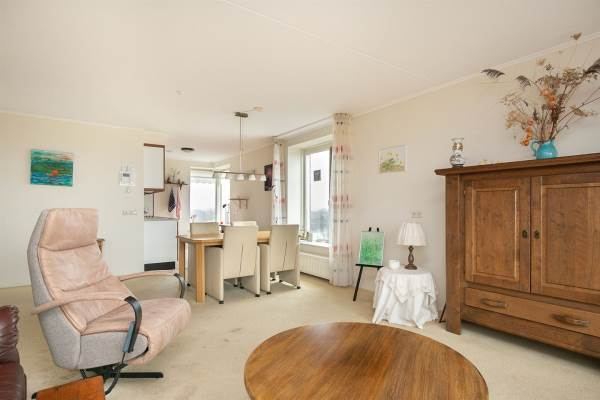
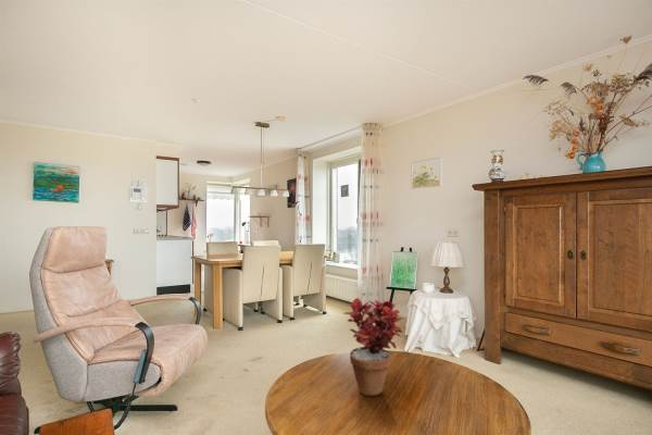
+ potted plant [342,297,404,397]
